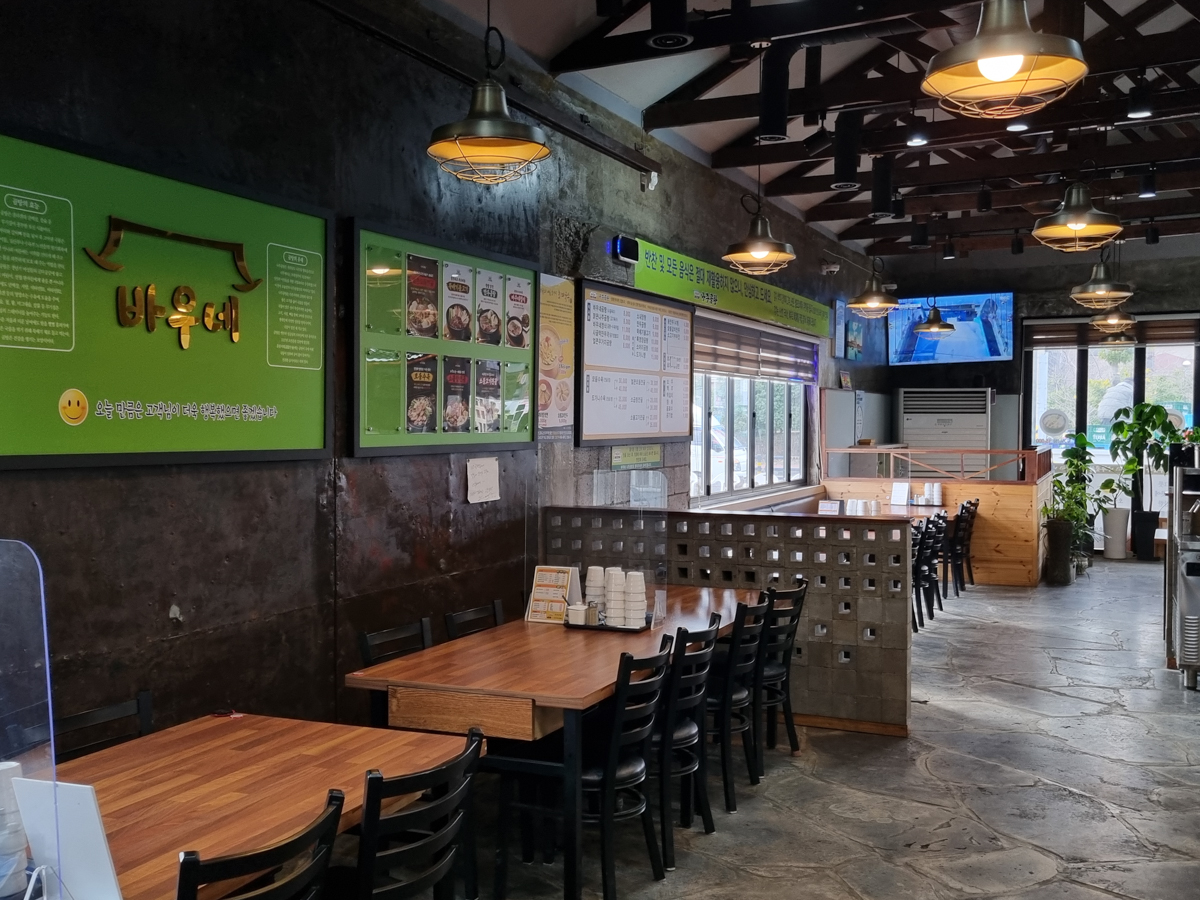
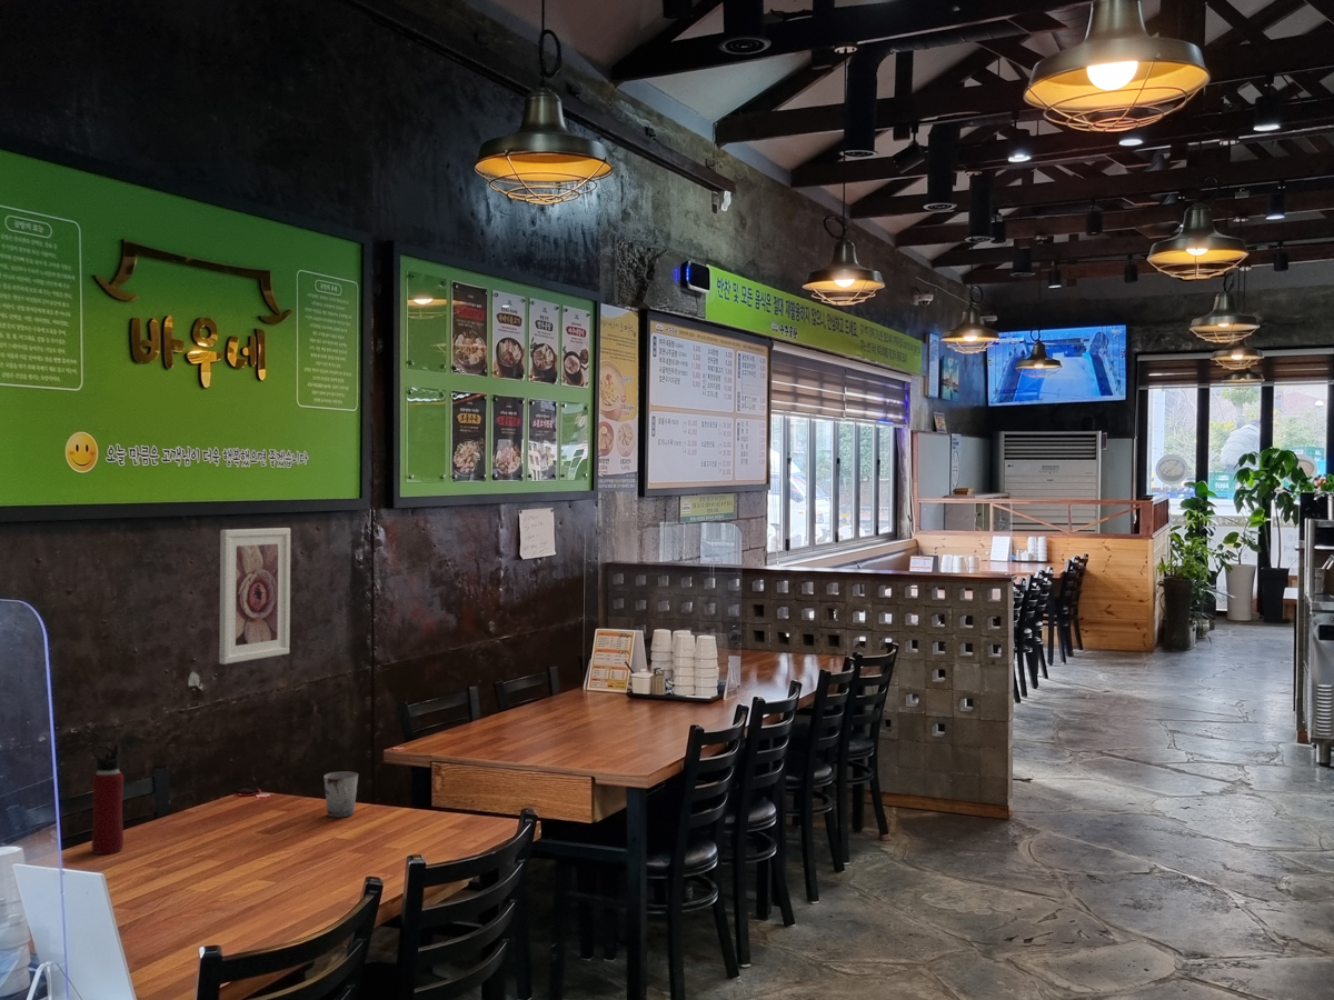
+ cup [322,771,359,818]
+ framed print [218,527,291,666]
+ water bottle [91,743,125,856]
